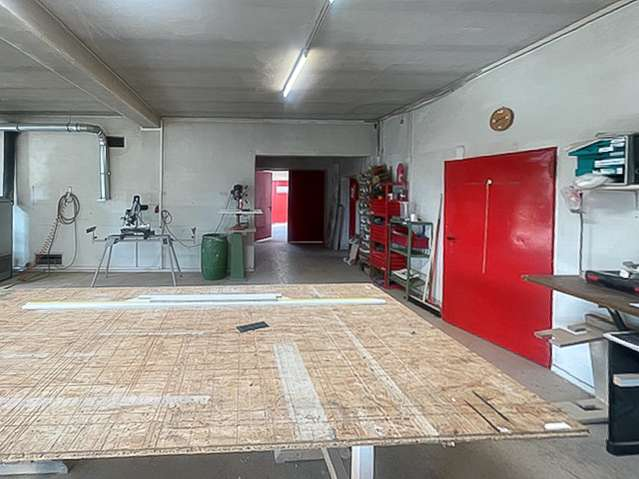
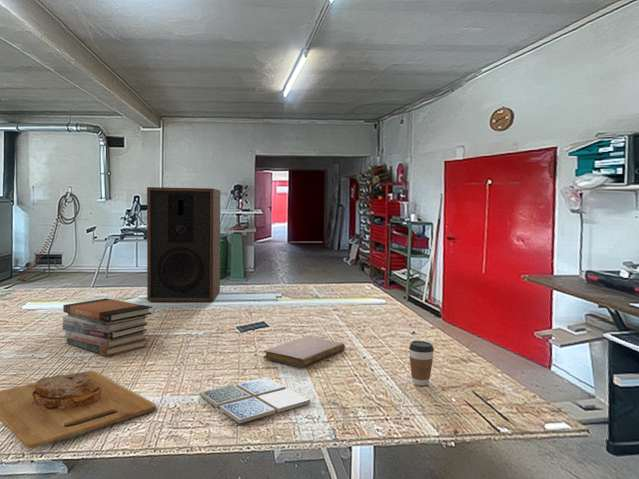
+ drink coaster [199,376,311,424]
+ book stack [61,297,153,357]
+ notebook [263,335,346,368]
+ speaker [146,186,221,302]
+ cutting board [0,370,158,449]
+ coffee cup [408,340,435,386]
